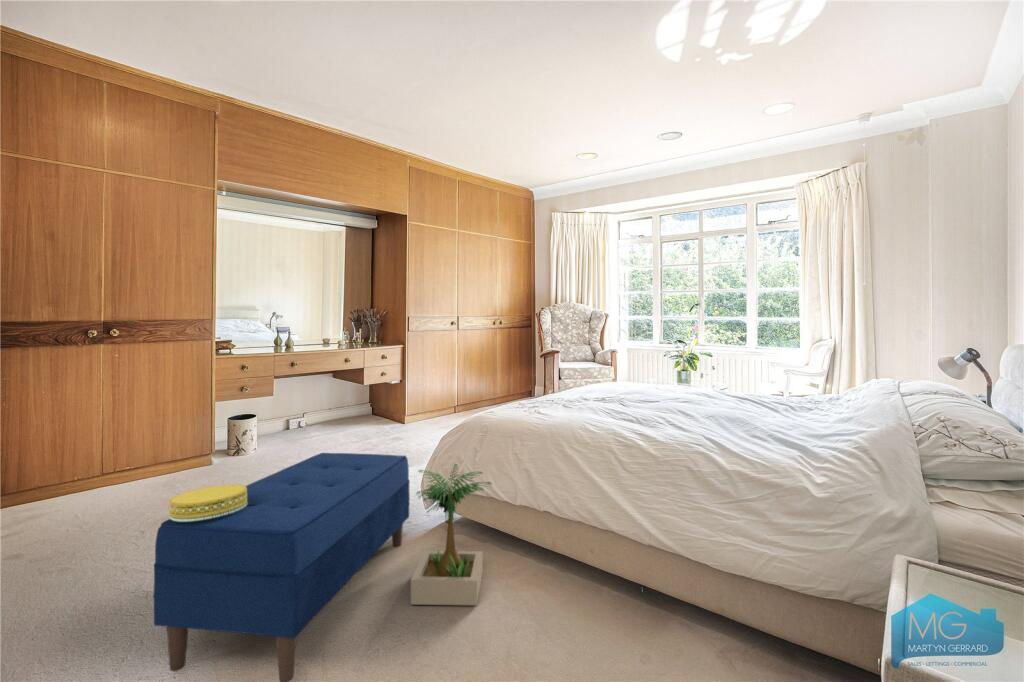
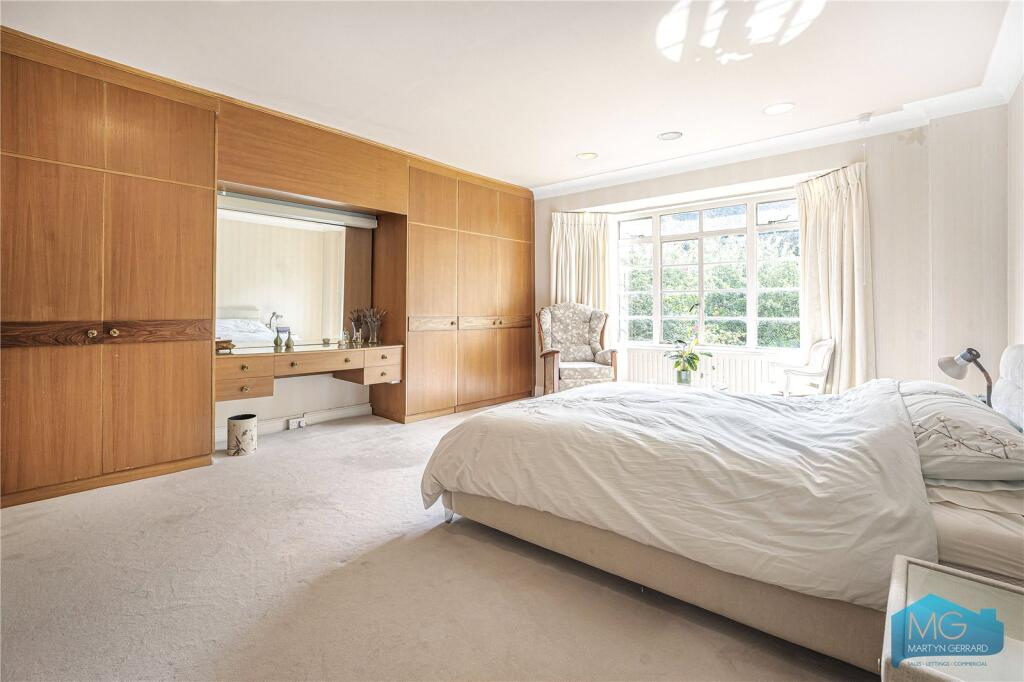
- potted plant [410,463,493,606]
- bench [153,452,411,682]
- decorative box [168,483,247,522]
